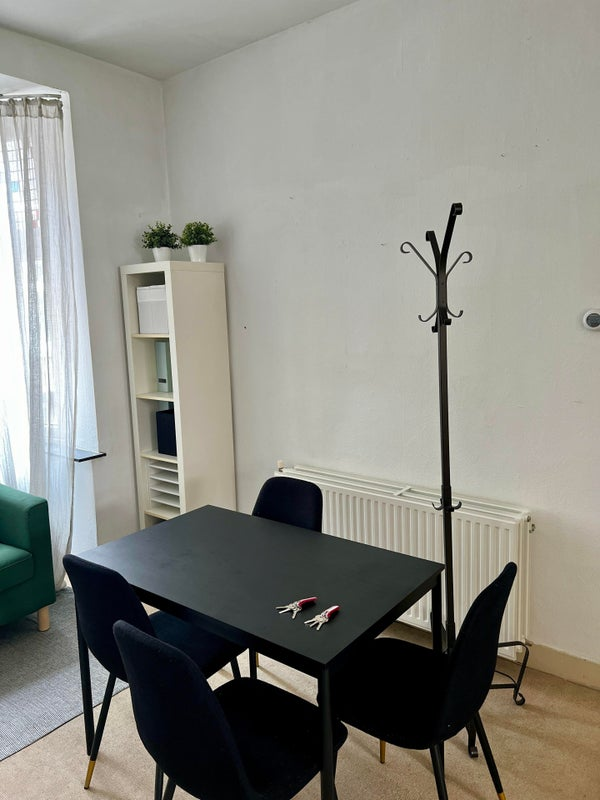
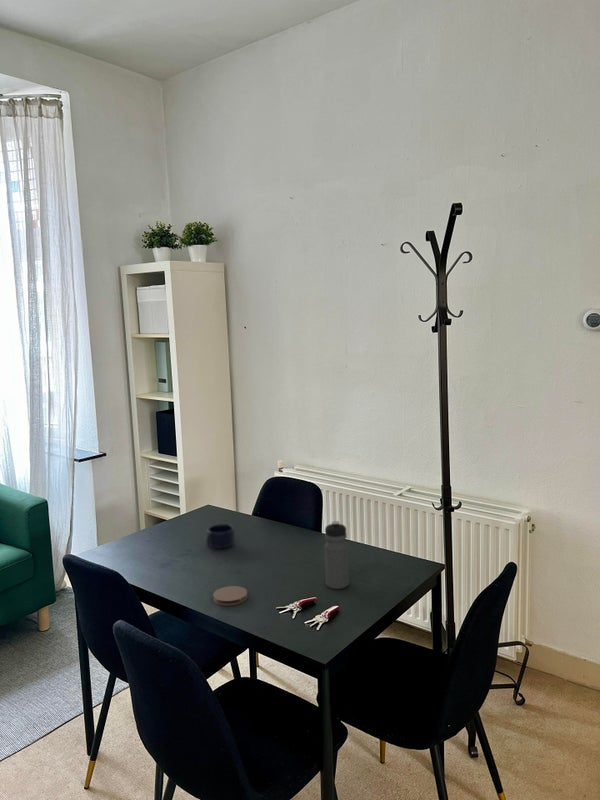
+ water bottle [324,520,350,590]
+ coaster [212,585,248,607]
+ mug [206,523,236,549]
